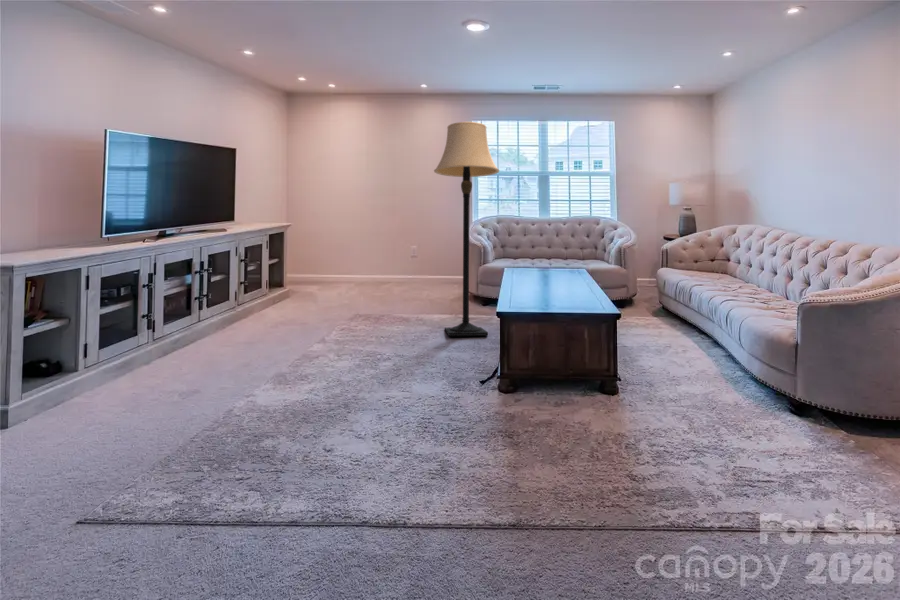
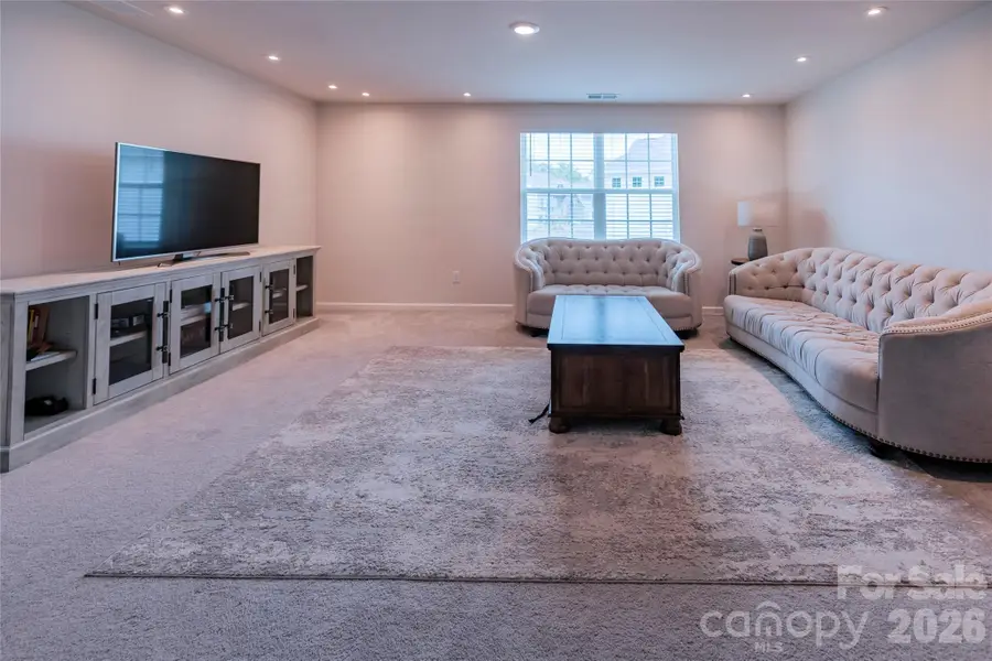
- lamp [433,121,501,337]
